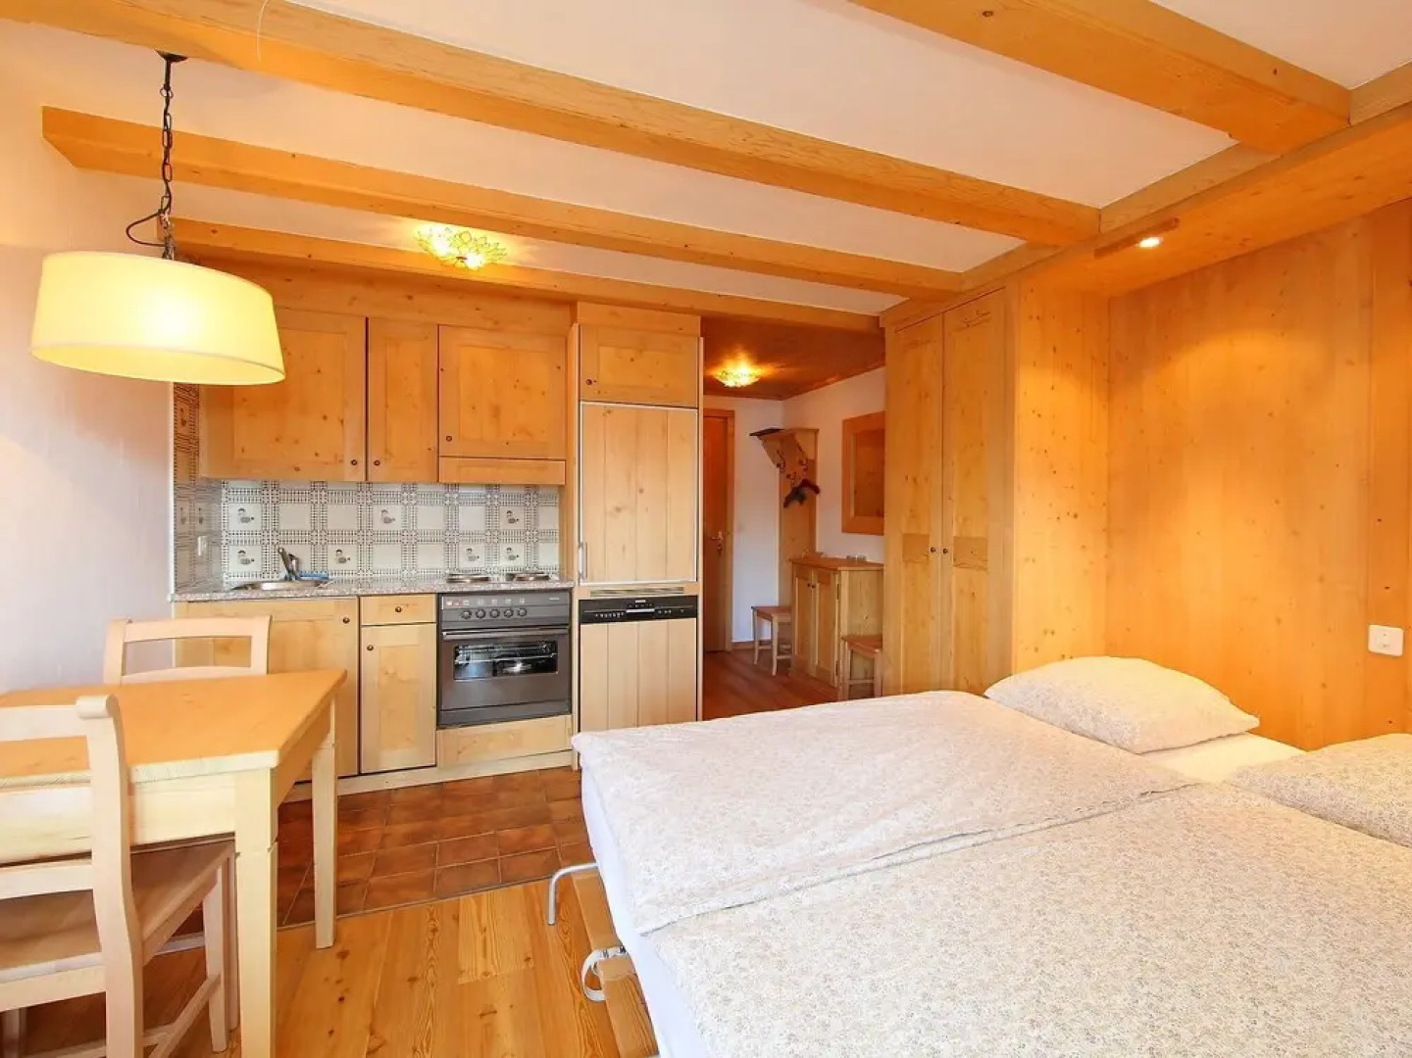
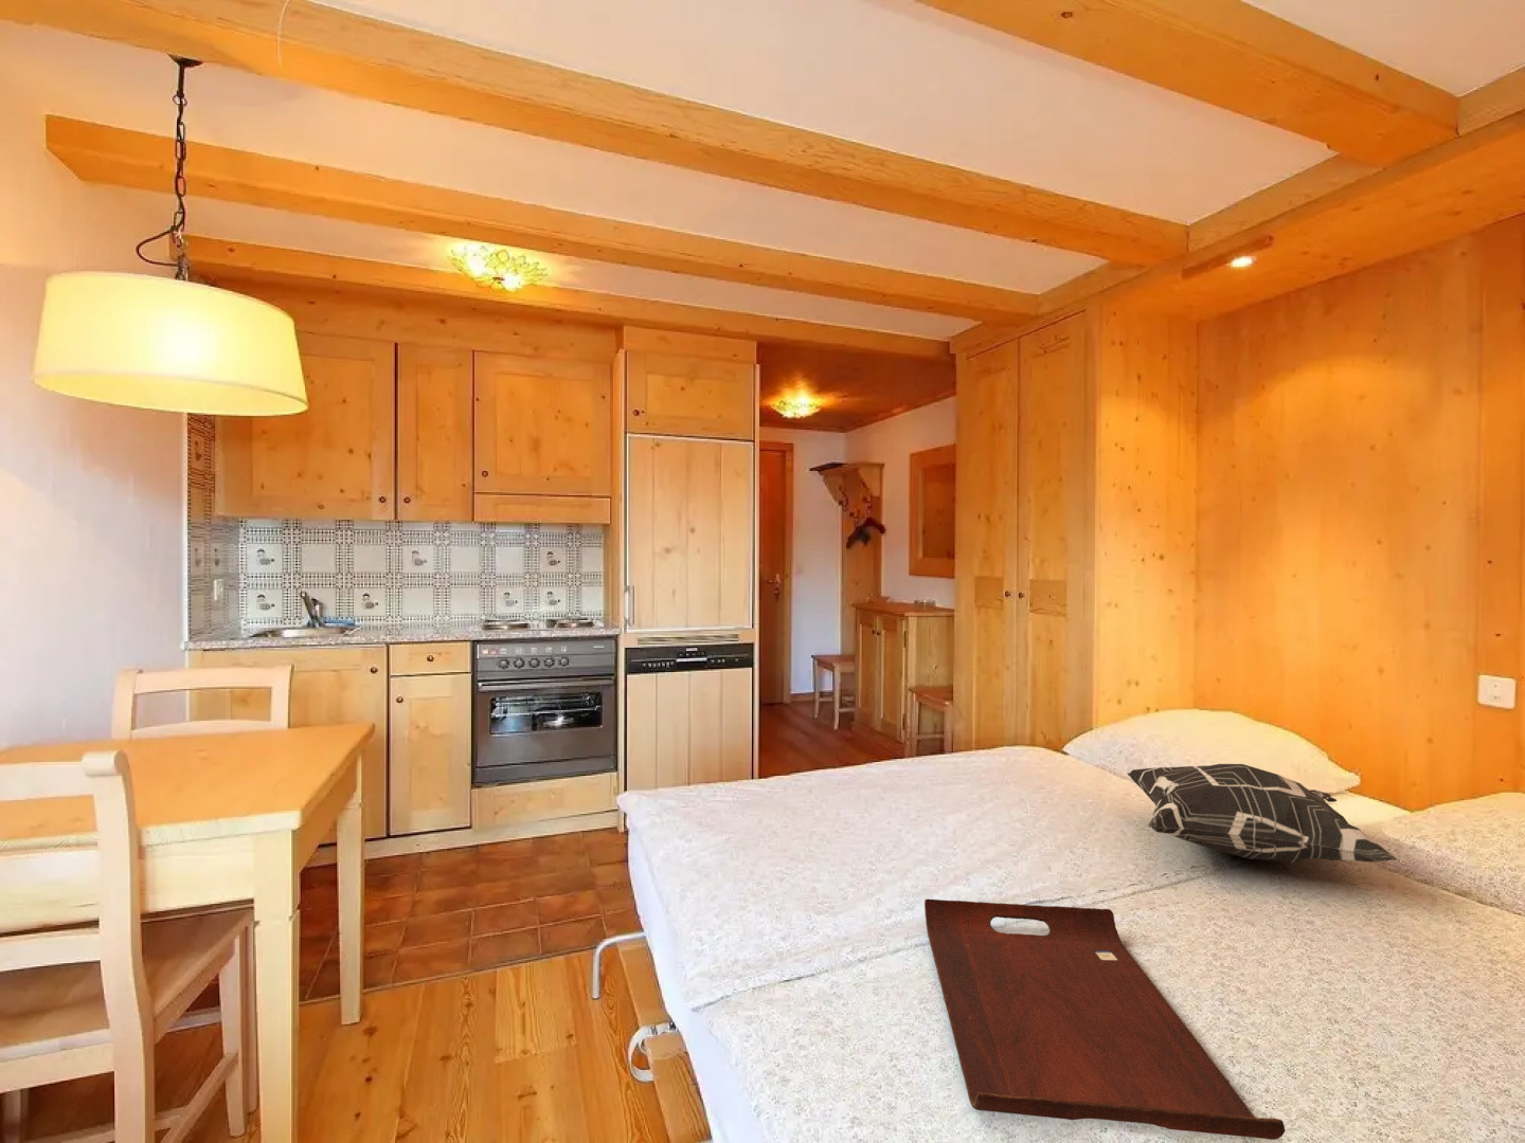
+ decorative pillow [1126,764,1398,864]
+ serving tray [923,898,1287,1141]
